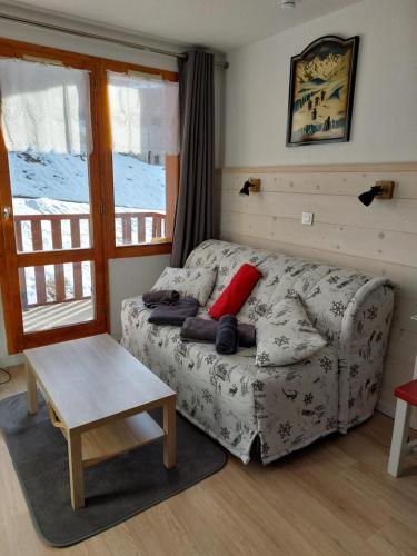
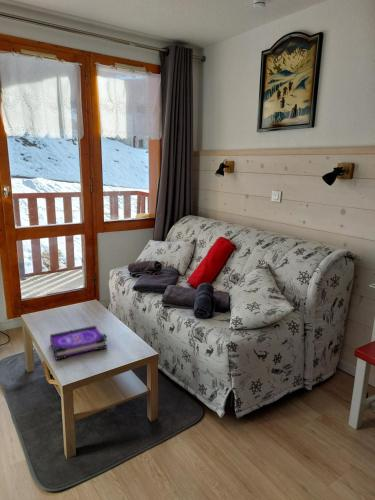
+ board game [49,325,108,361]
